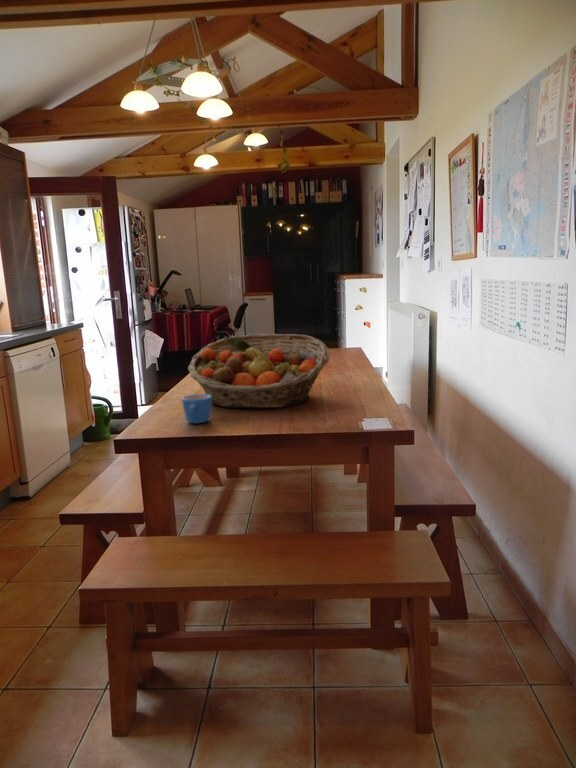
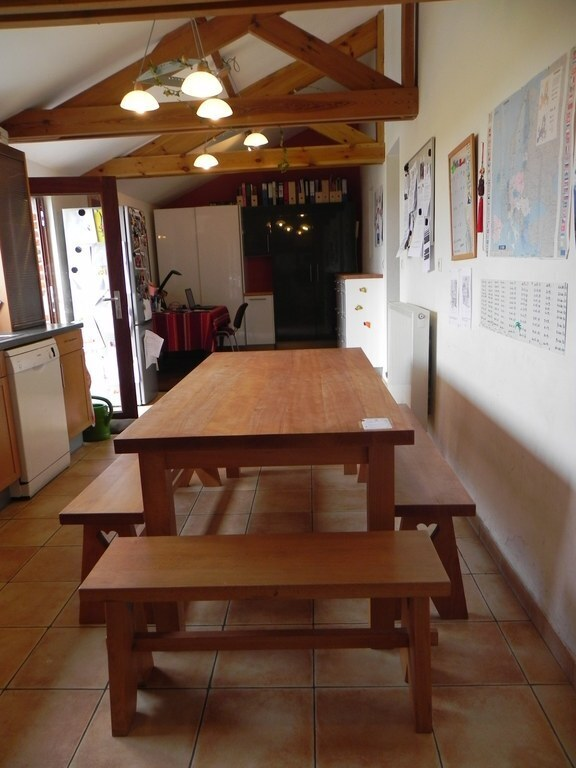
- fruit basket [187,333,330,409]
- mug [181,393,212,424]
